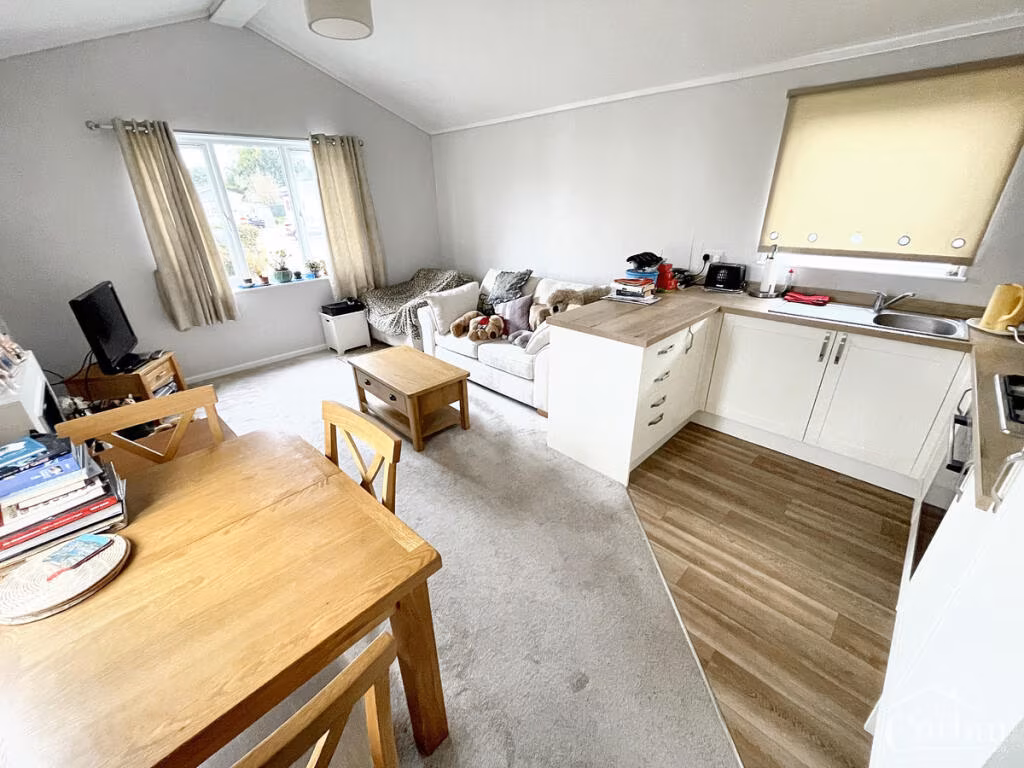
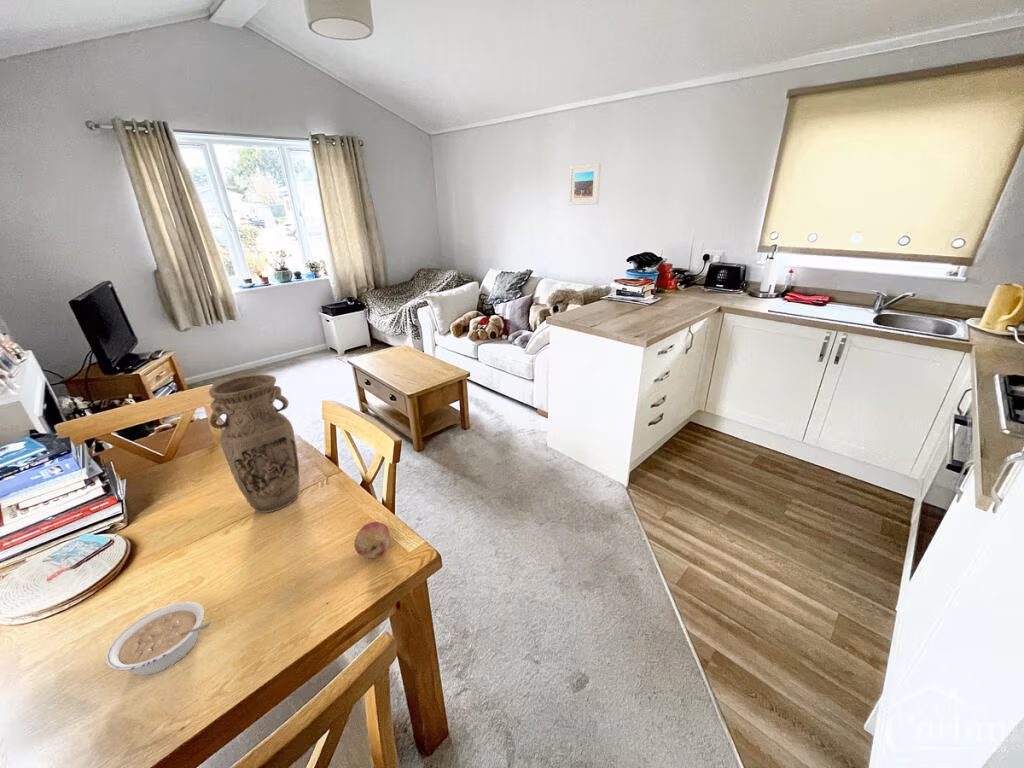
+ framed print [568,162,602,206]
+ fruit [353,521,391,559]
+ vase [208,373,300,514]
+ legume [104,601,213,676]
